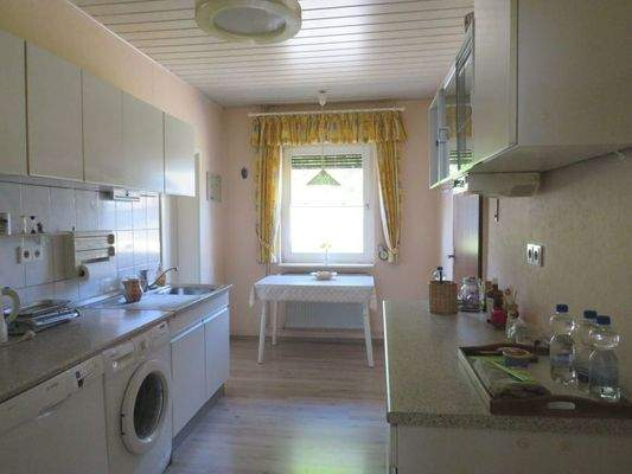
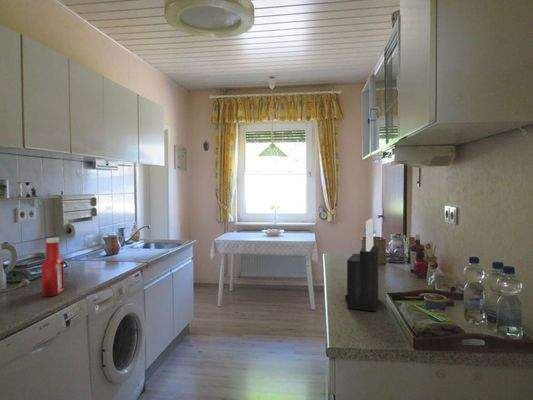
+ knife block [344,218,379,312]
+ soap bottle [41,237,65,297]
